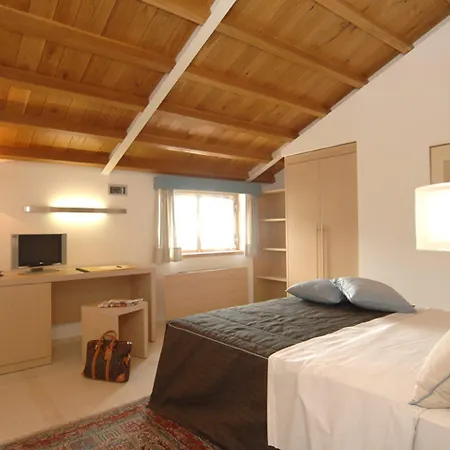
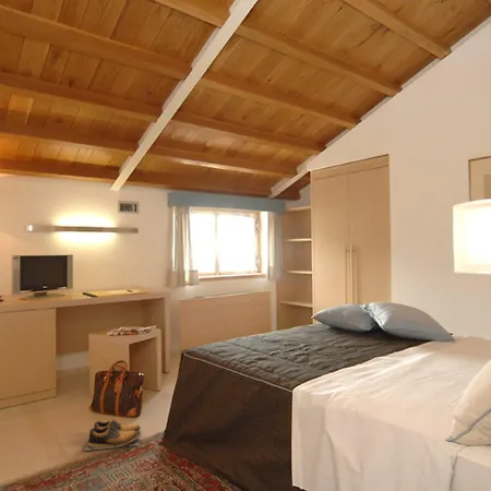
+ shoes [83,418,142,452]
